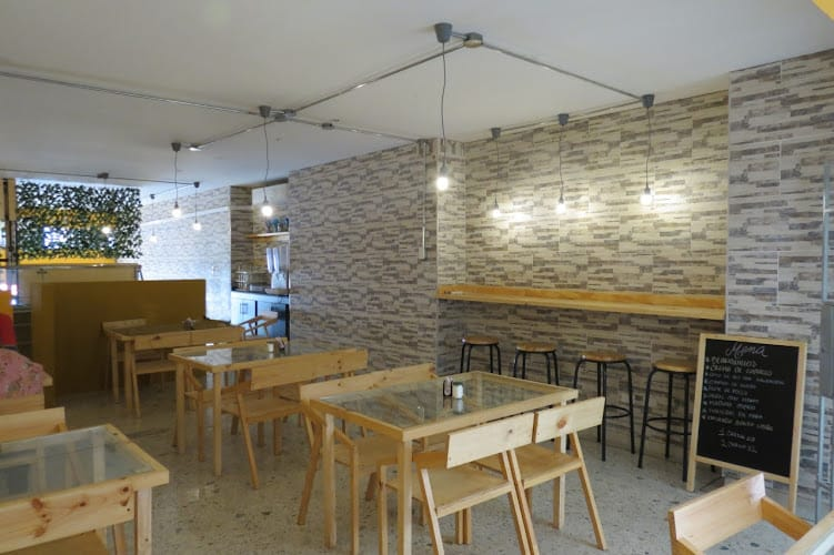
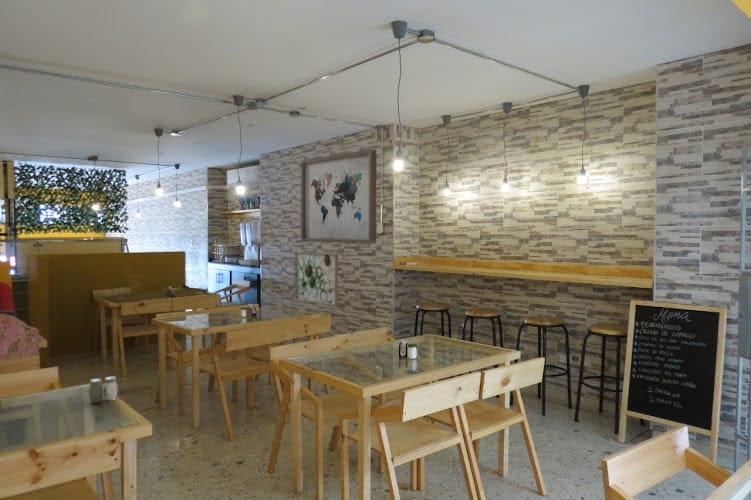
+ wall art [294,251,339,307]
+ salt and pepper shaker [88,376,119,404]
+ wall art [300,148,377,245]
